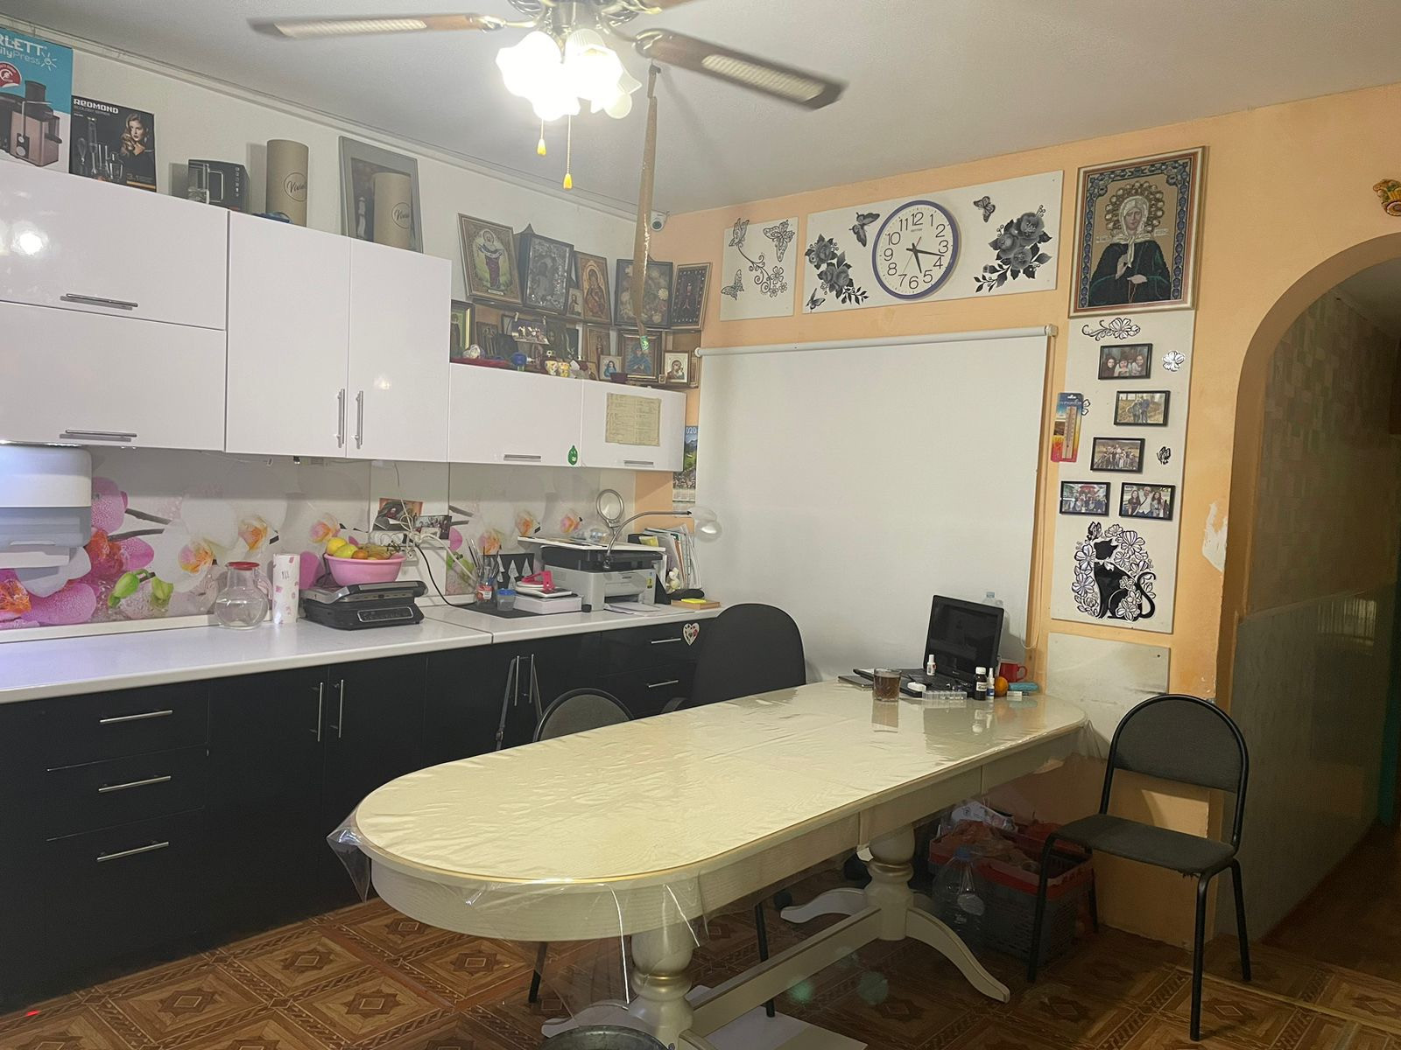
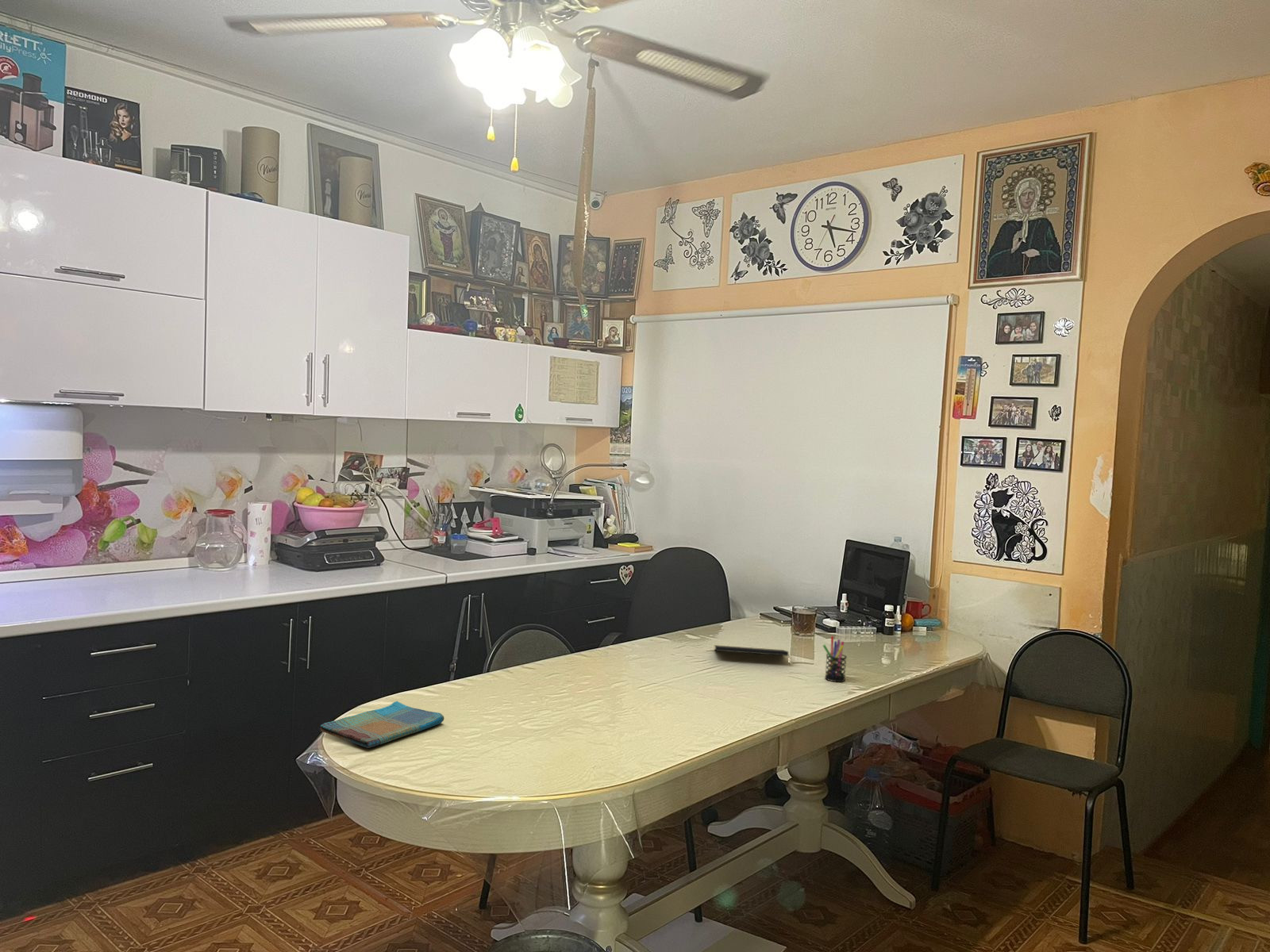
+ dish towel [319,701,444,749]
+ notepad [713,644,791,666]
+ pen holder [822,635,848,682]
